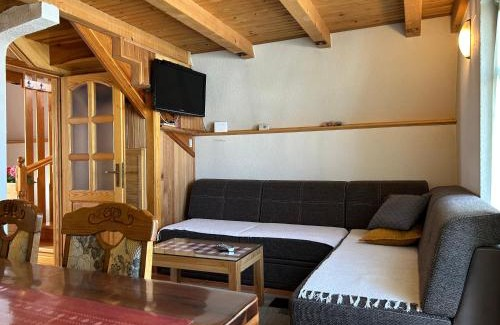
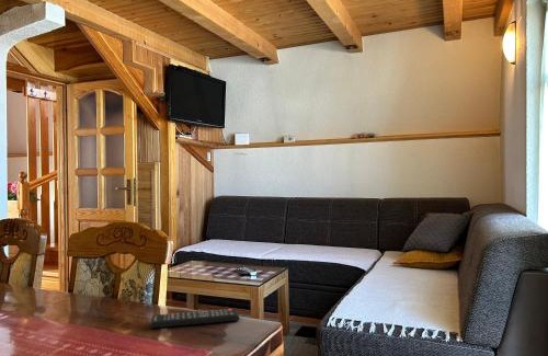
+ remote control [149,308,240,329]
